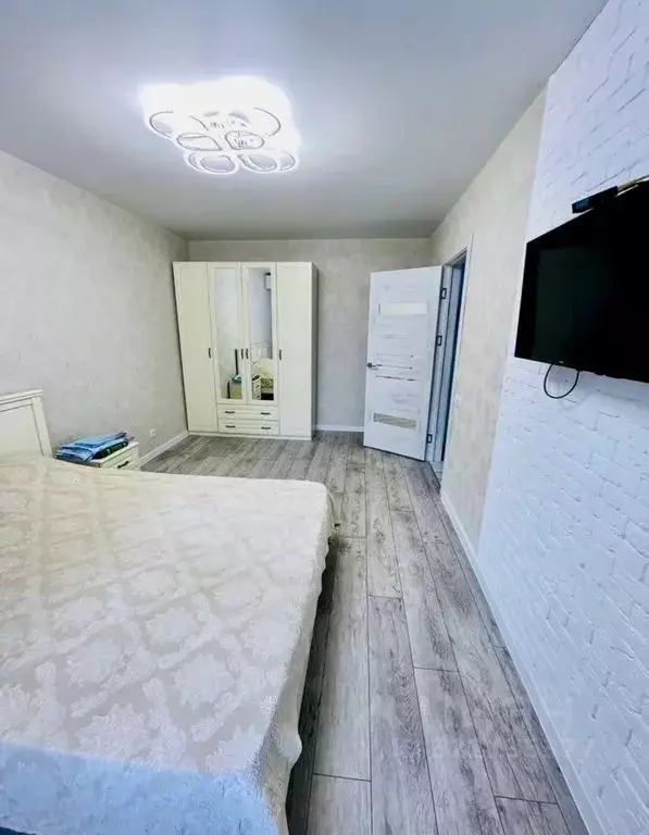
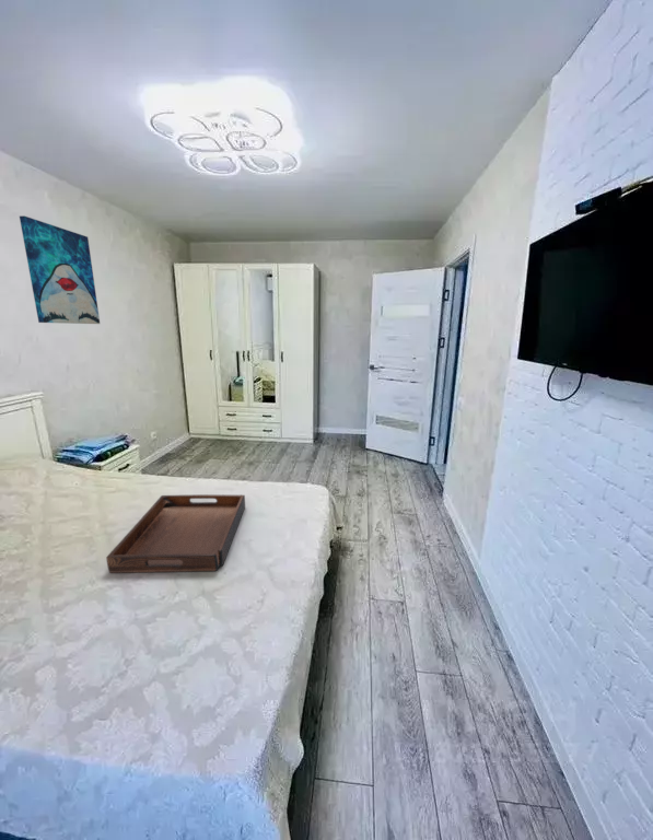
+ serving tray [105,493,246,574]
+ wall art [19,214,101,325]
